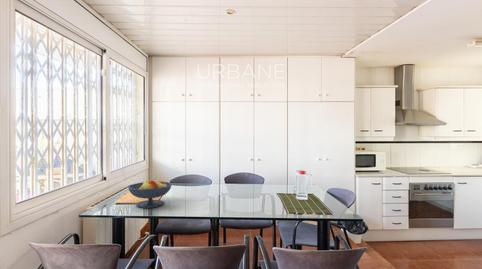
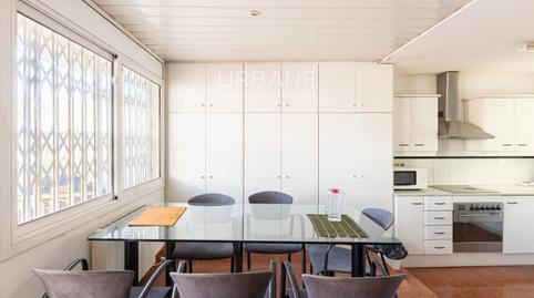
- fruit bowl [127,178,173,209]
